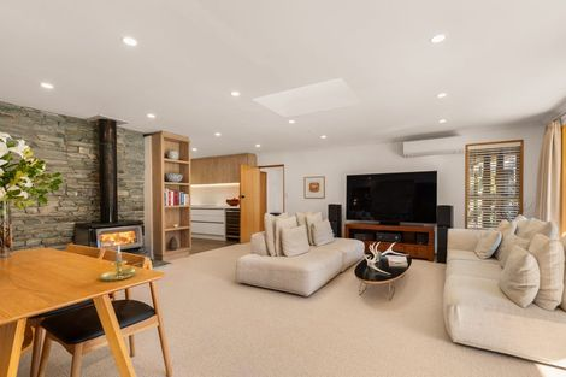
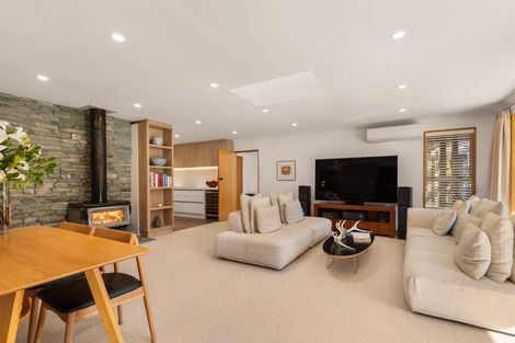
- candle holder [99,243,142,282]
